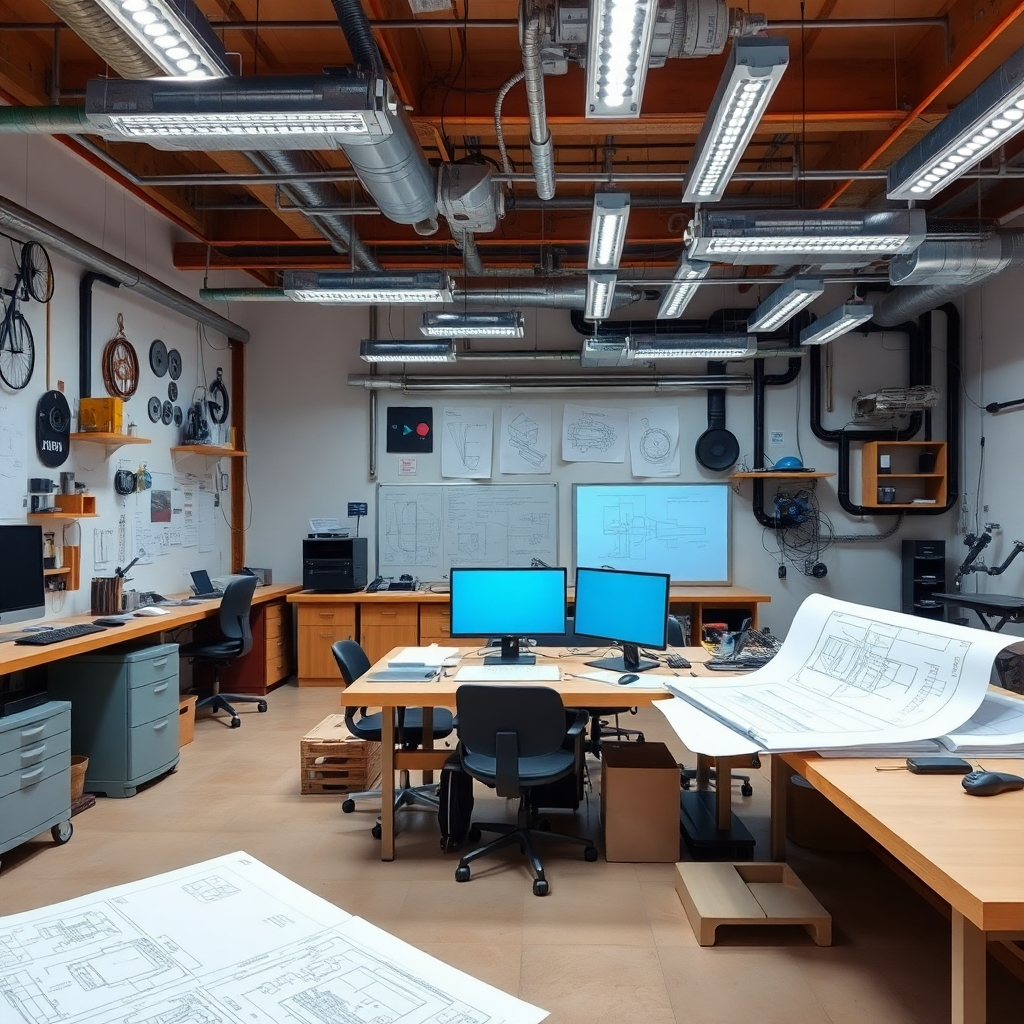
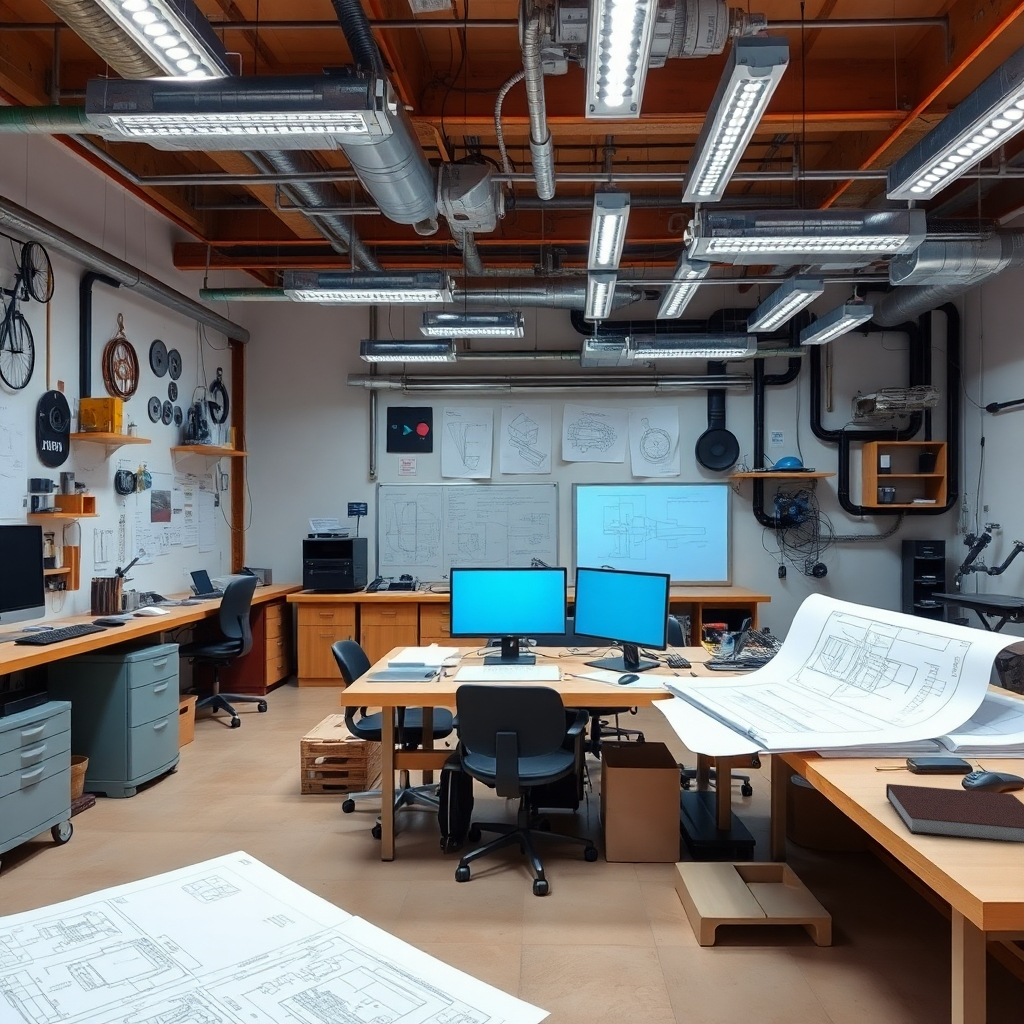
+ notebook [885,783,1024,844]
